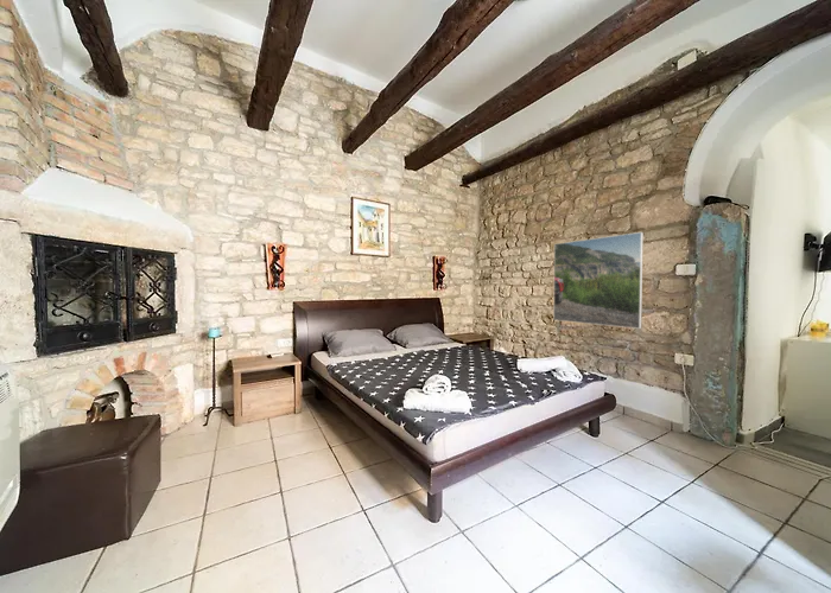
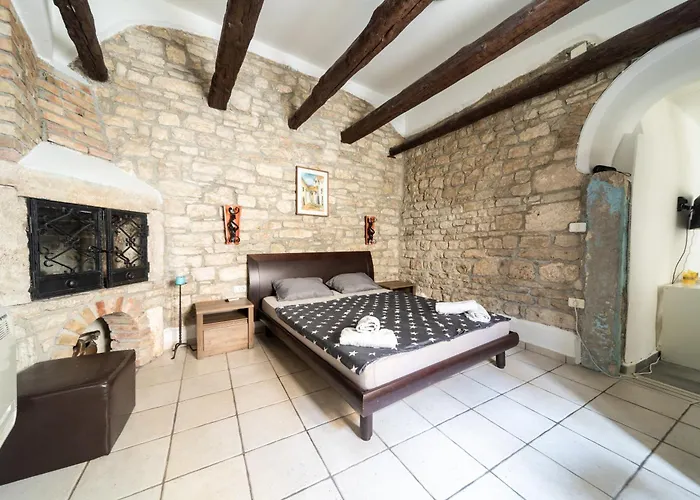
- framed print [552,231,645,330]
